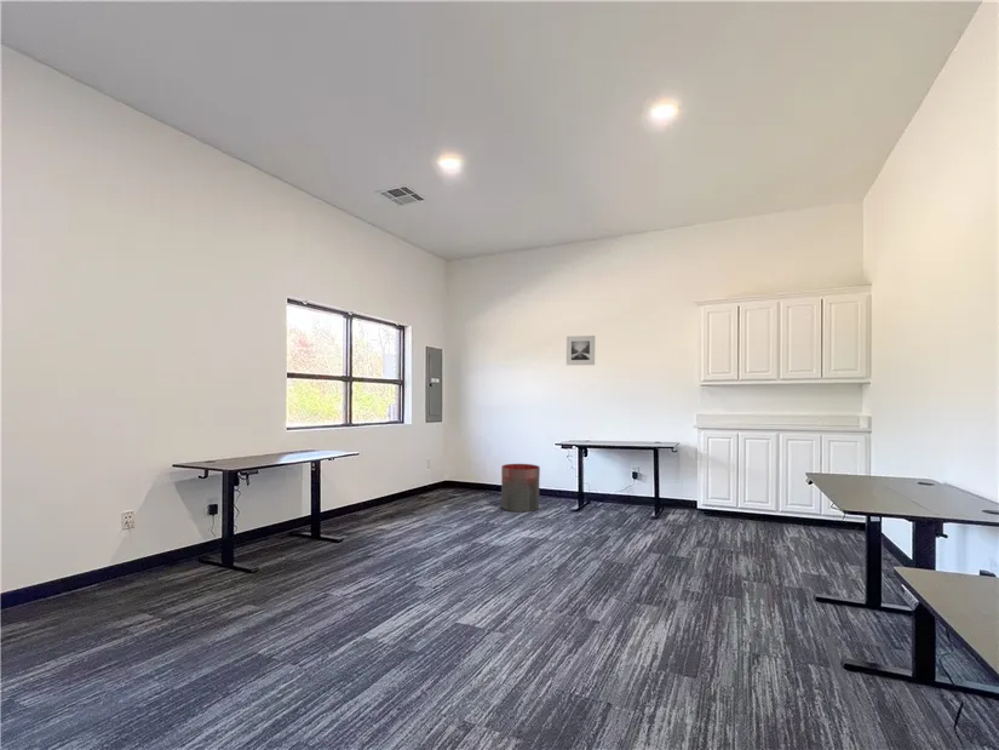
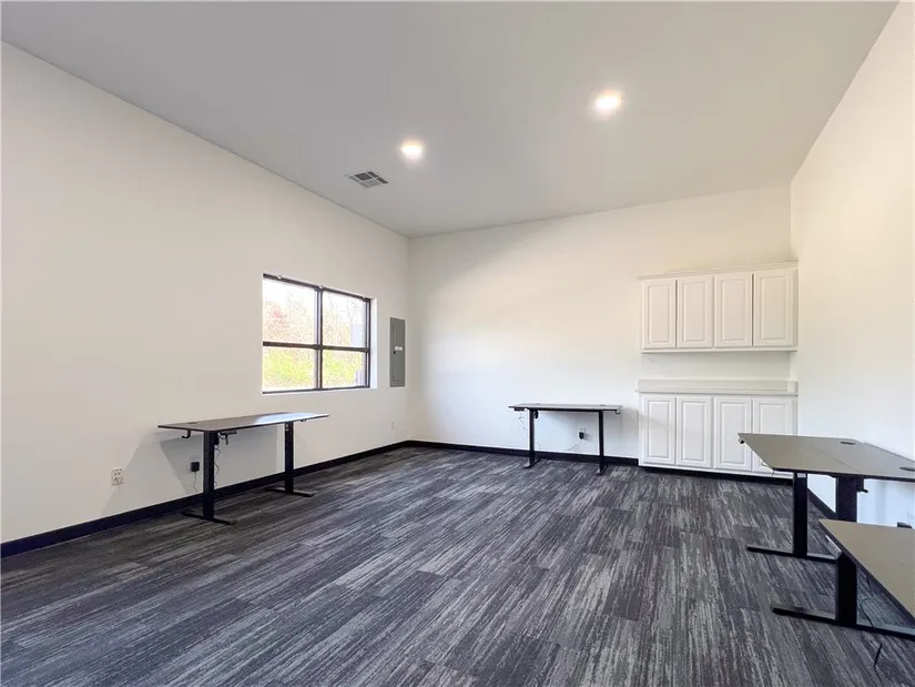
- trash can [500,463,541,514]
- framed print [565,334,596,366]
